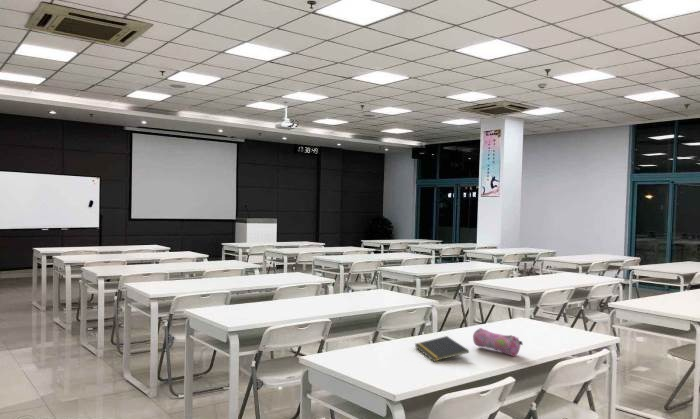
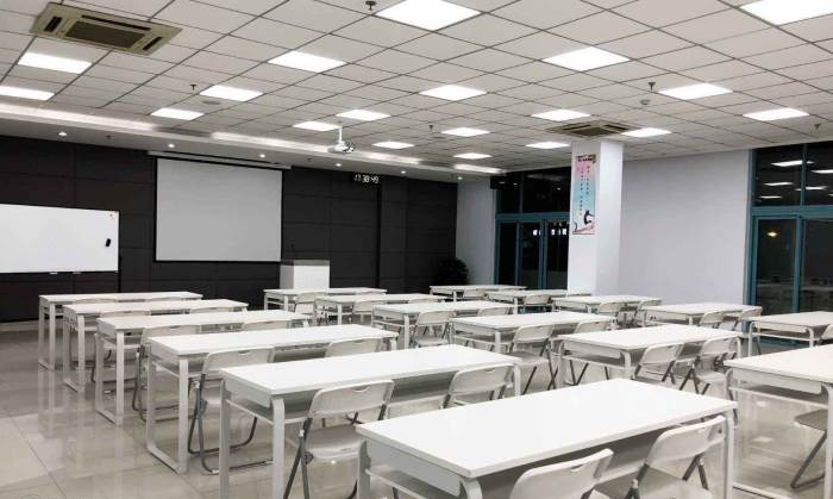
- pencil case [472,327,524,357]
- notepad [414,335,470,362]
